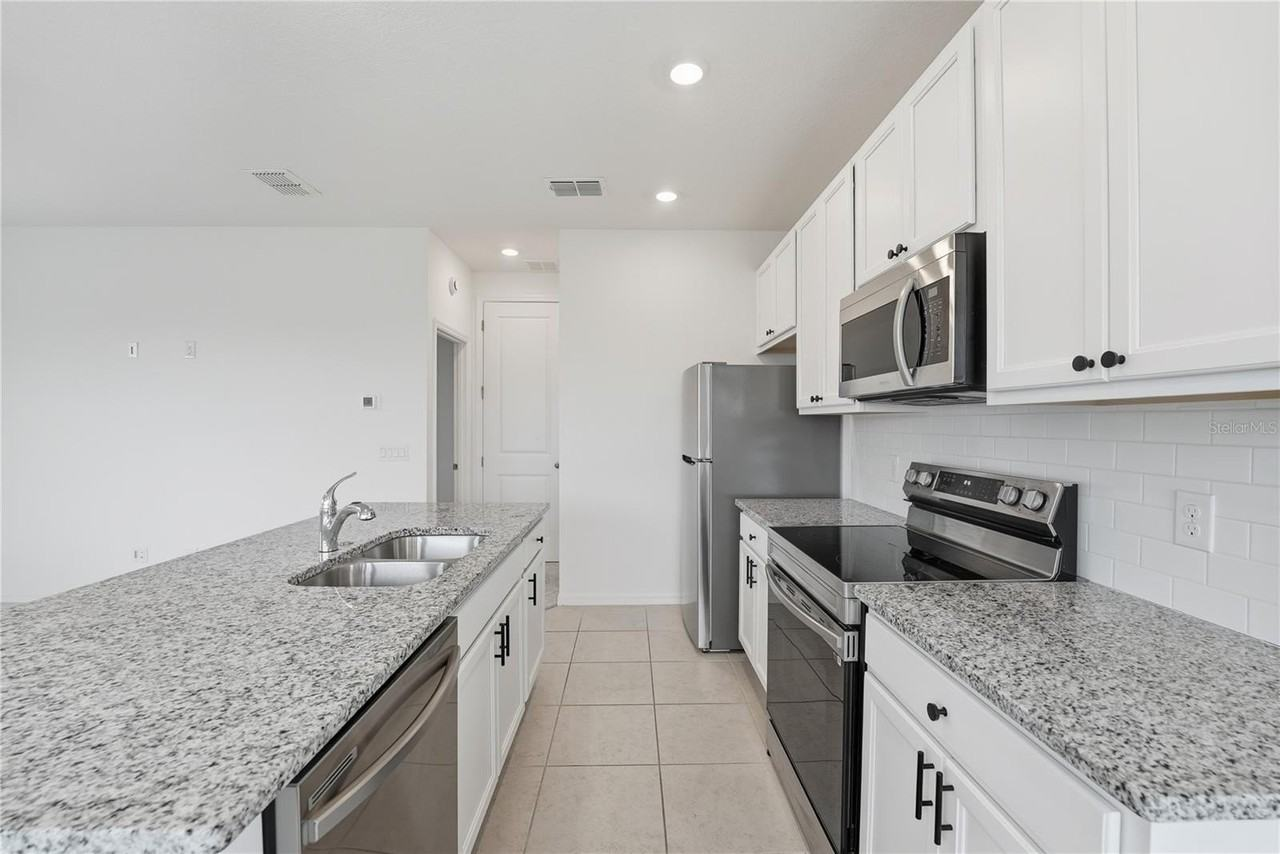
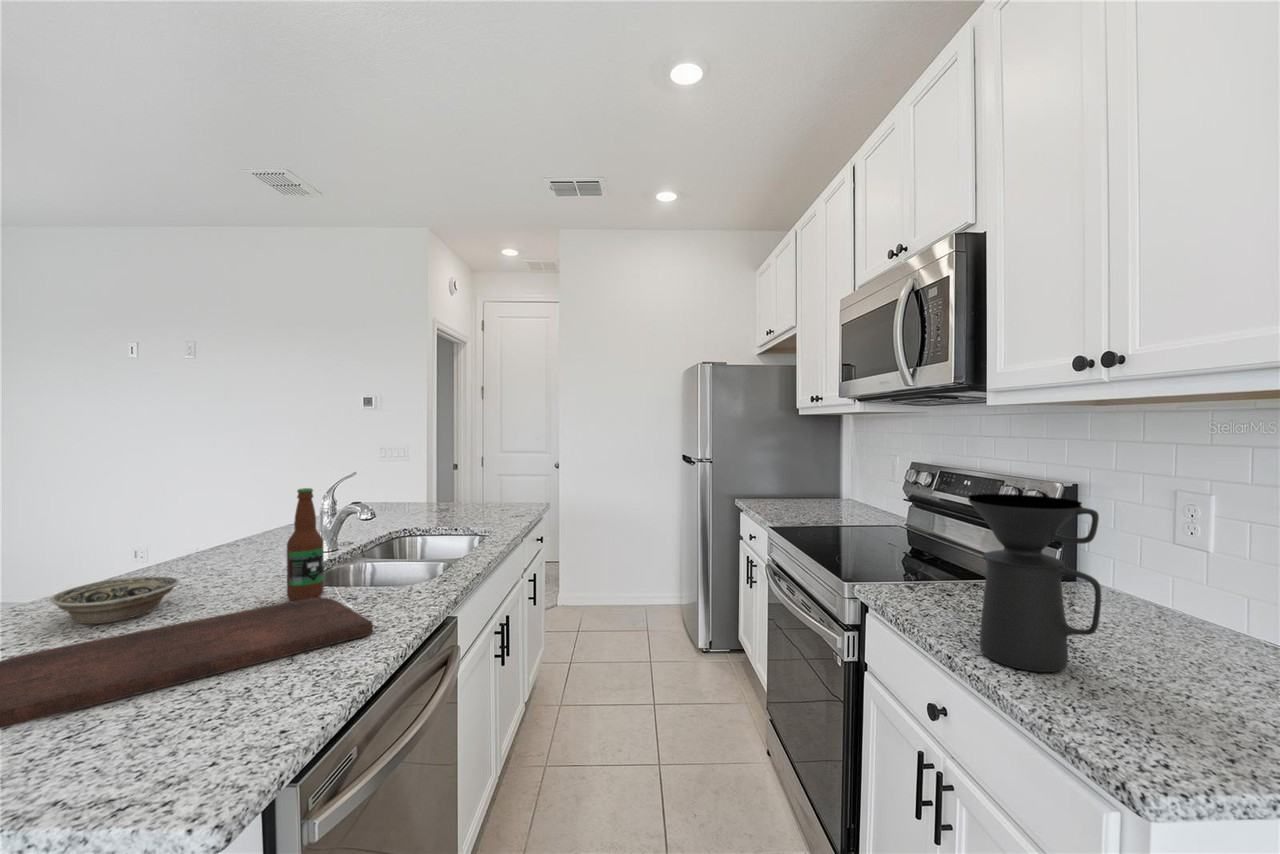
+ coffee maker [967,493,1102,673]
+ bottle [286,487,325,602]
+ cutting board [0,597,374,730]
+ bowl [49,576,181,625]
